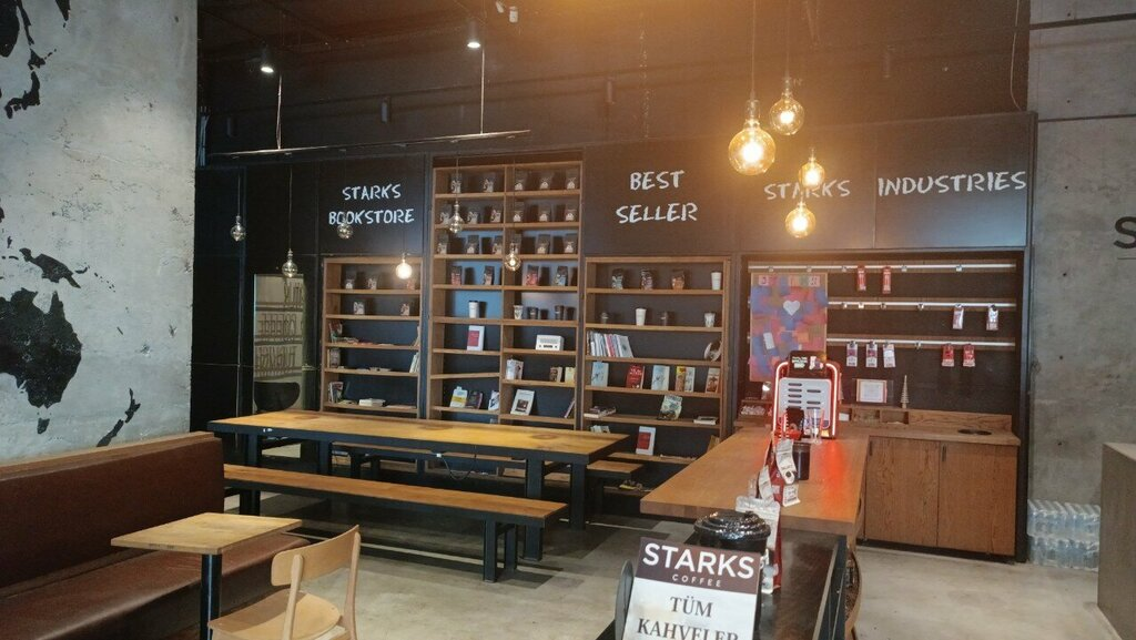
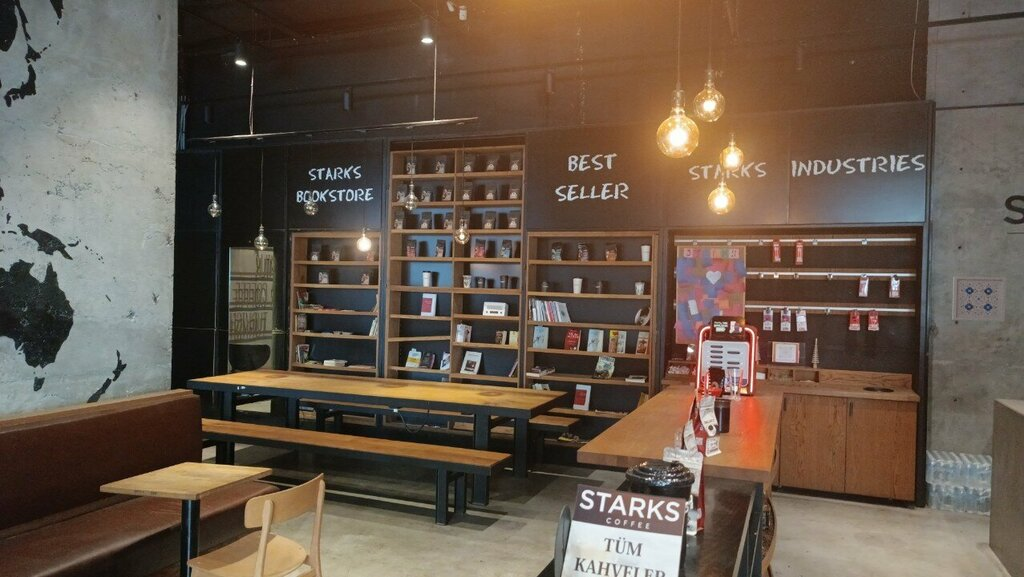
+ wall art [951,275,1007,323]
